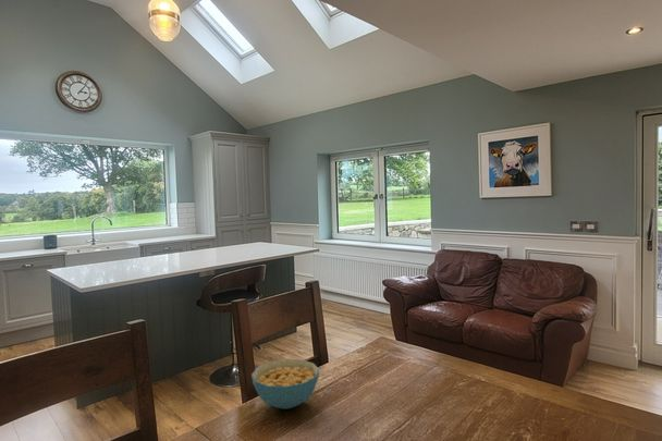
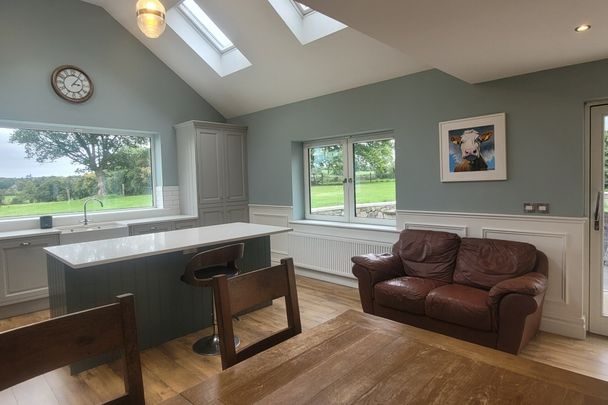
- cereal bowl [250,358,320,411]
